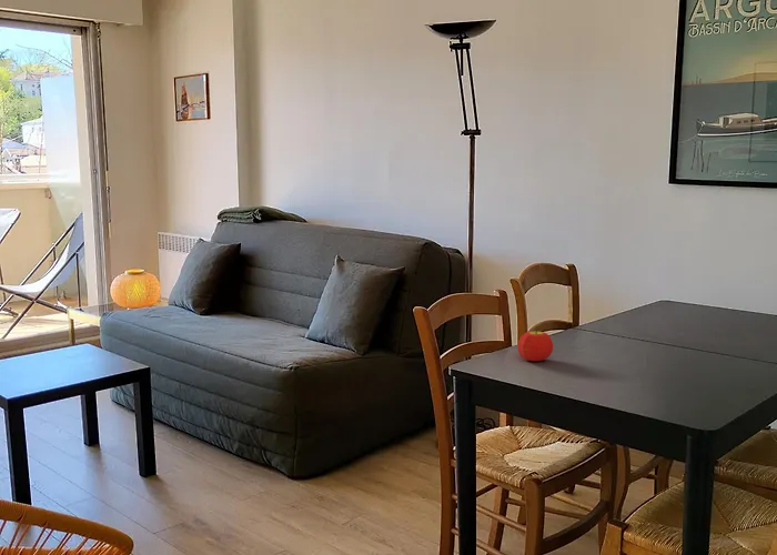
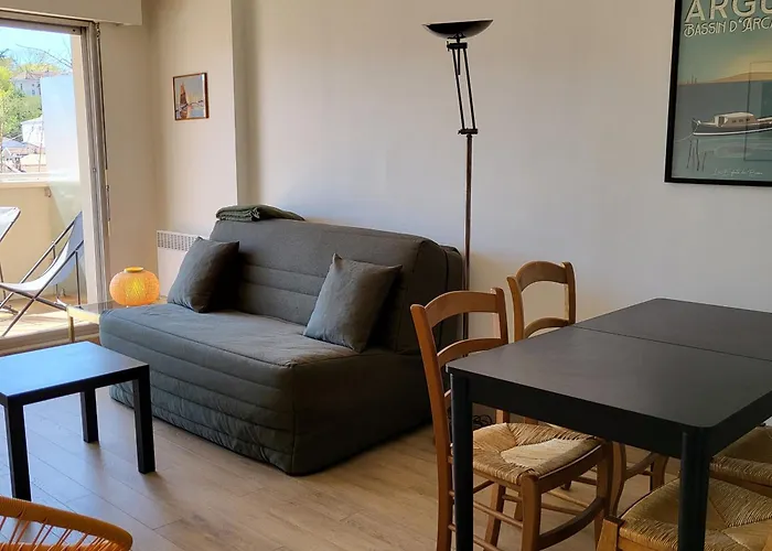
- fruit [516,327,554,362]
